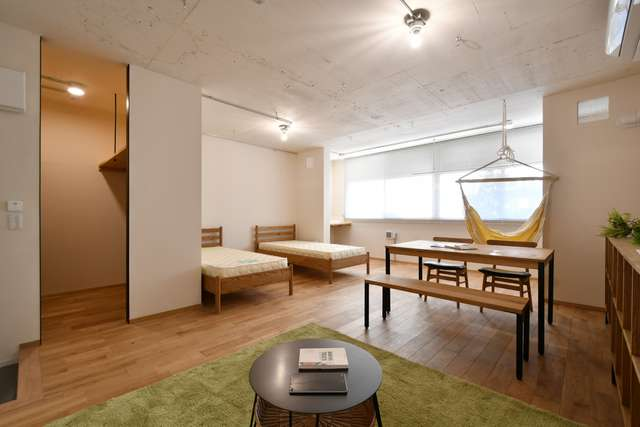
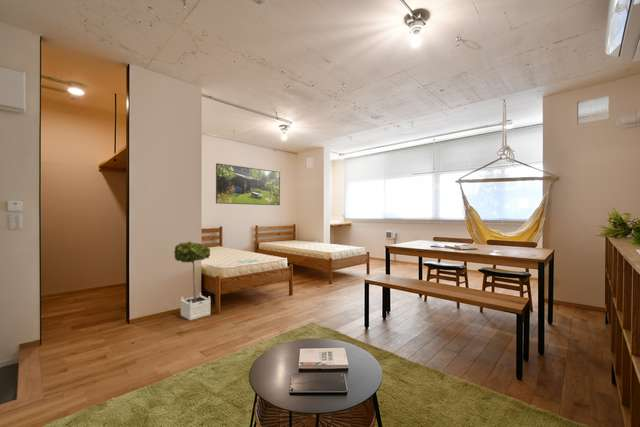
+ potted tree [173,240,212,321]
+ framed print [215,162,281,206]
